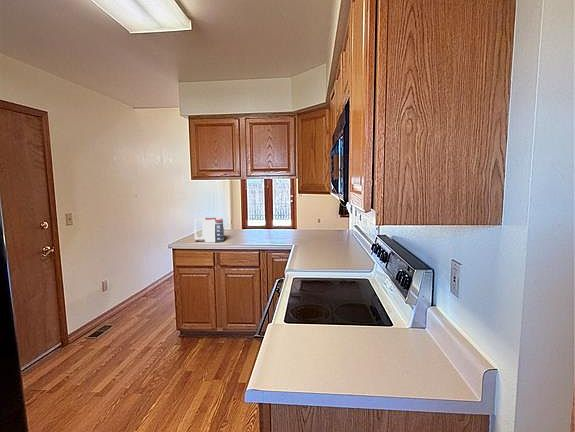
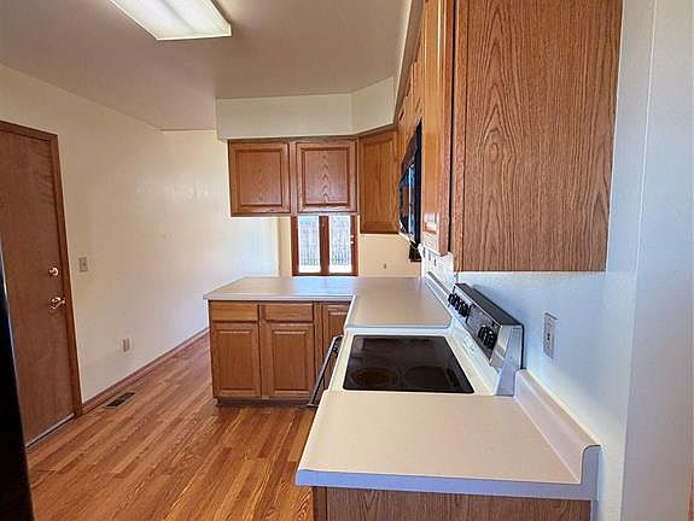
- mug [193,217,225,244]
